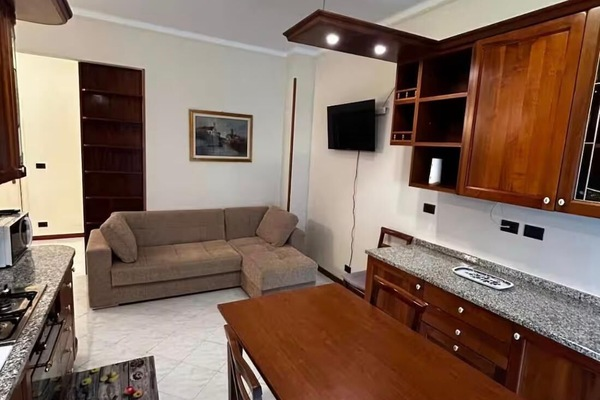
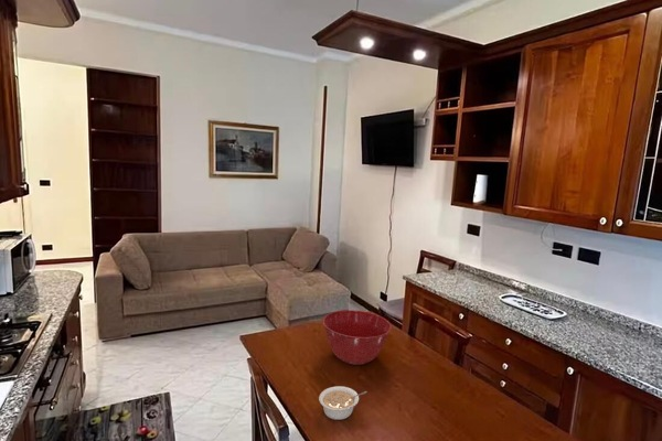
+ mixing bowl [322,309,393,366]
+ legume [318,386,367,421]
